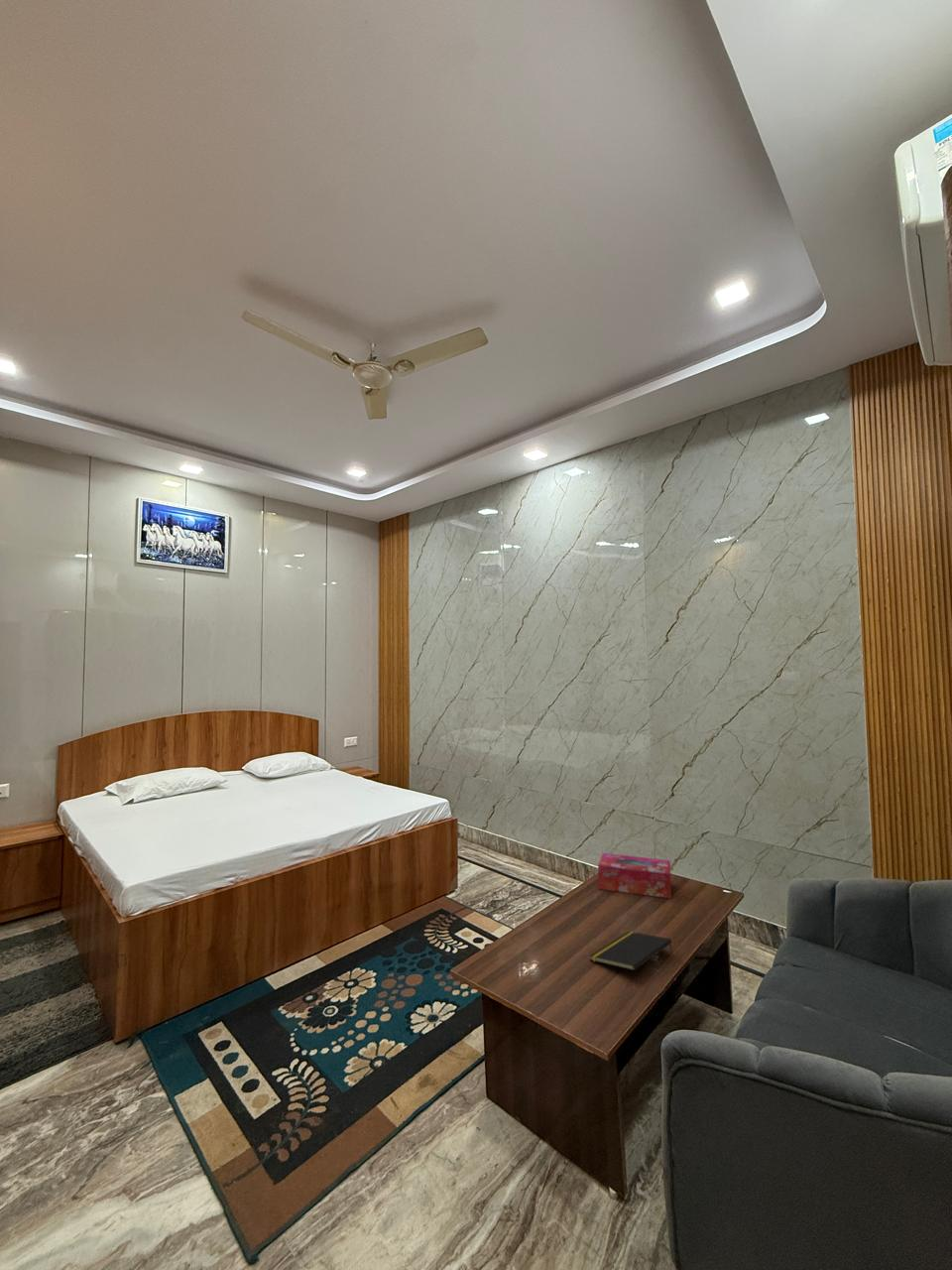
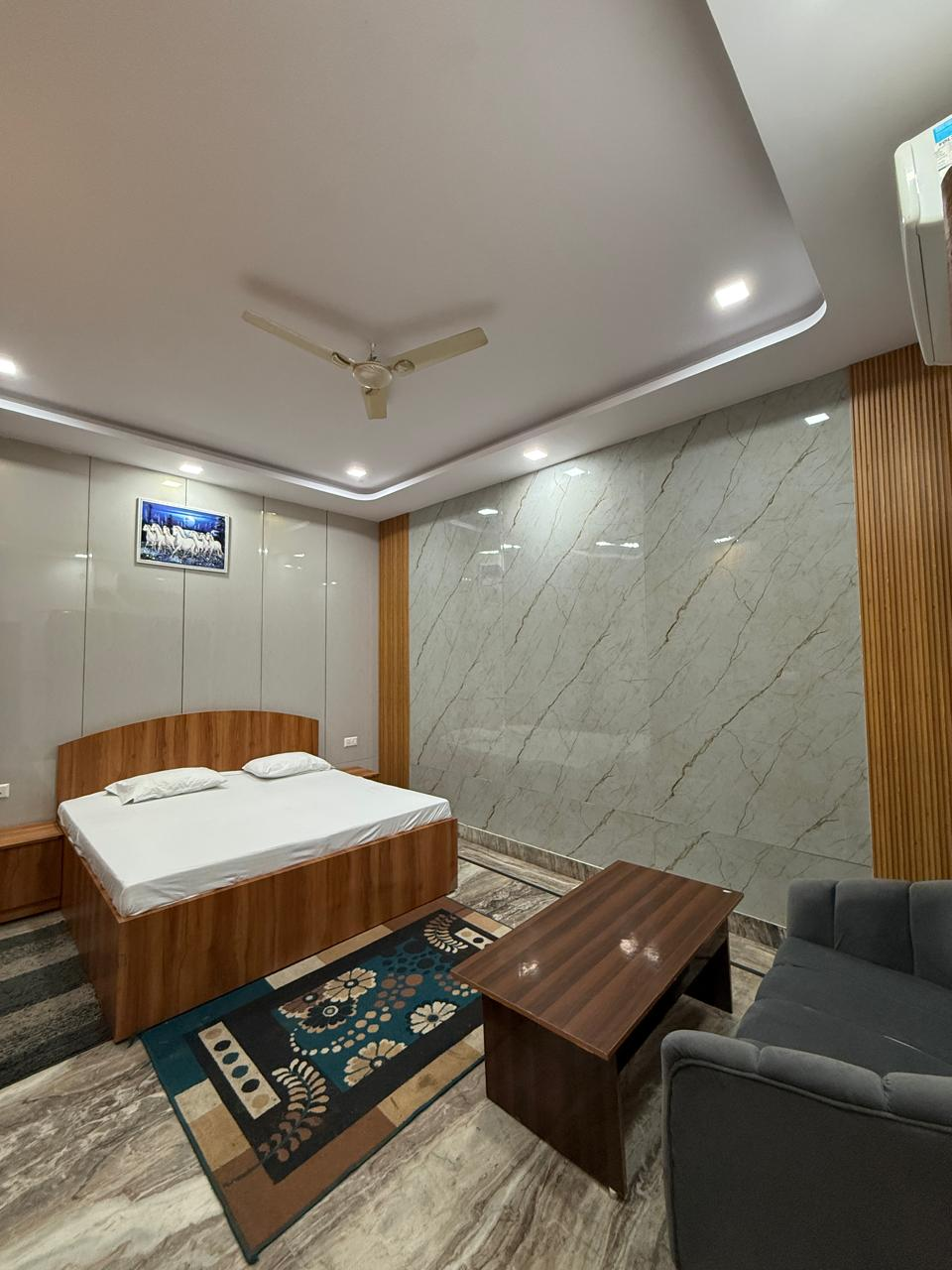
- tissue box [597,852,672,900]
- notepad [589,931,673,971]
